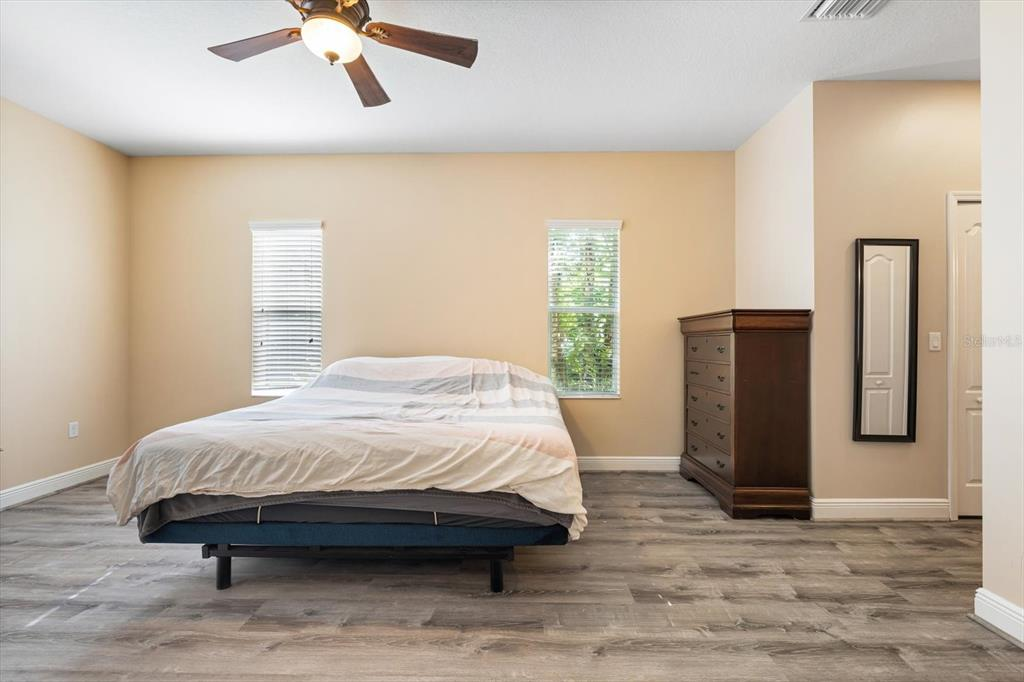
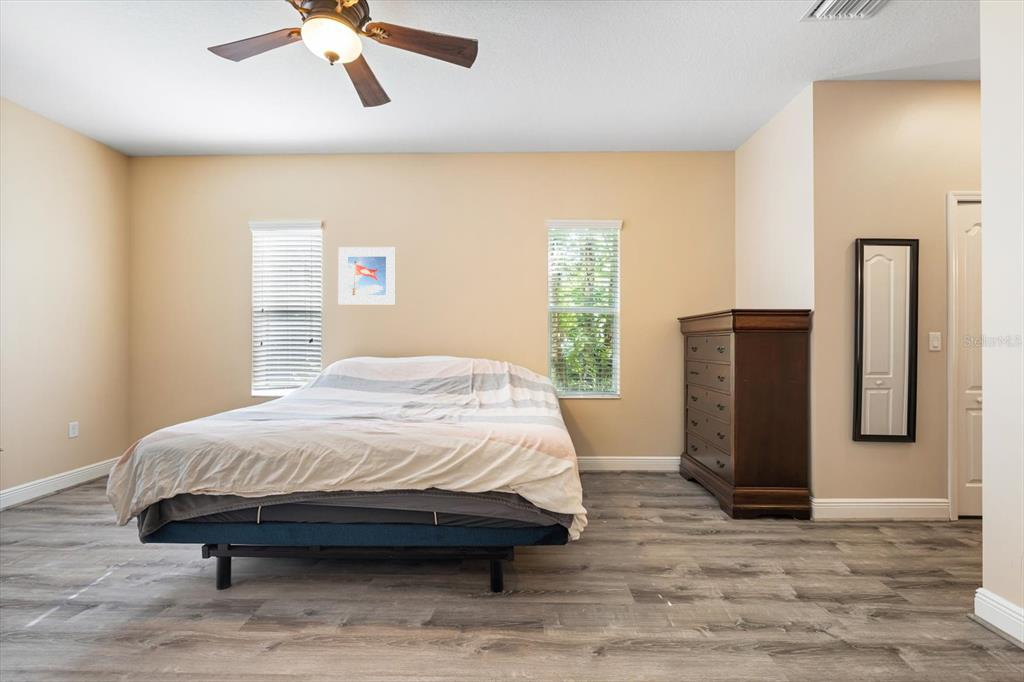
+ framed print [337,246,397,306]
